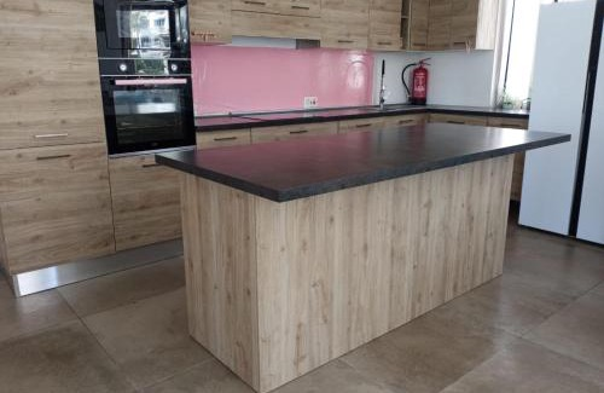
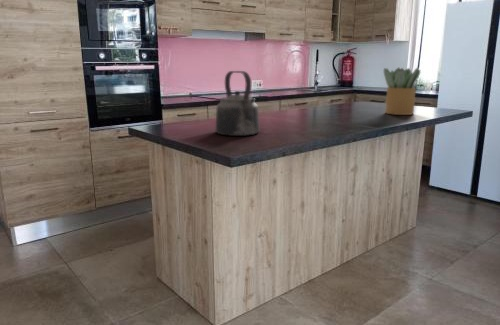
+ kettle [215,70,260,137]
+ potted plant [383,66,421,116]
